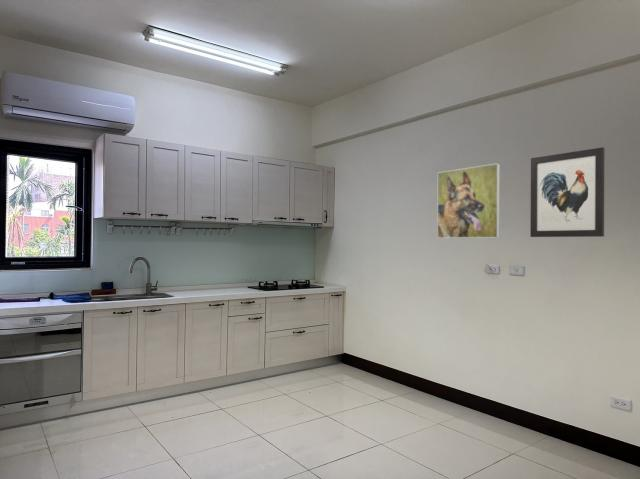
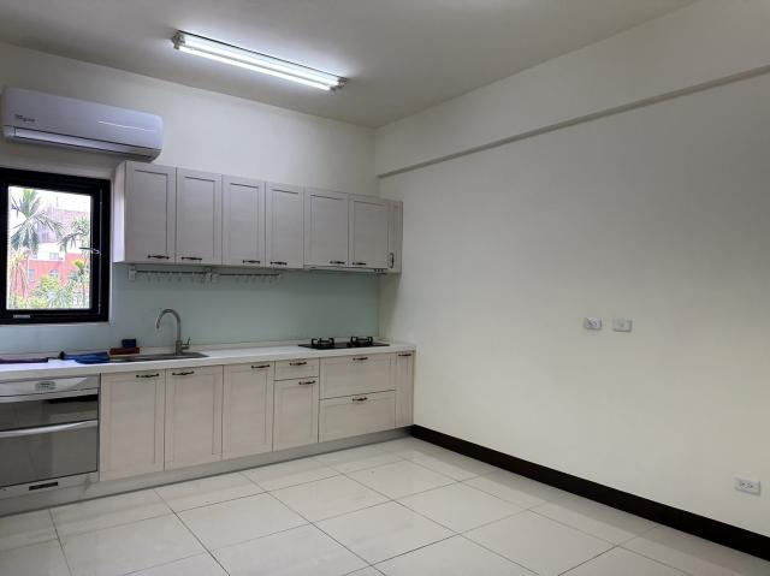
- wall art [529,147,605,238]
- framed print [436,162,501,239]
